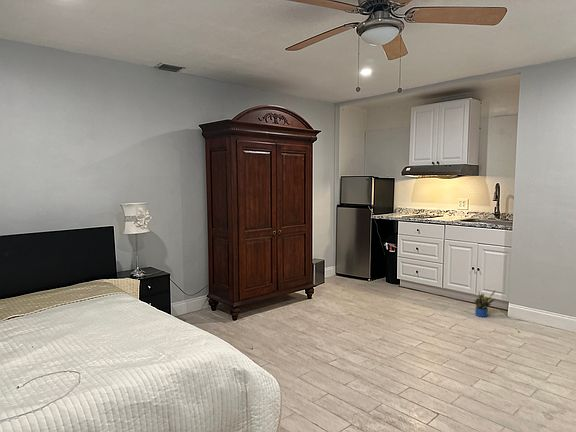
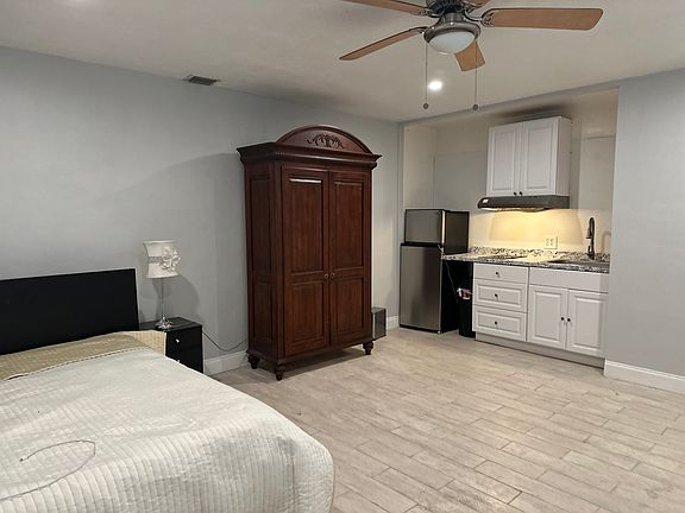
- potted plant [473,290,496,318]
